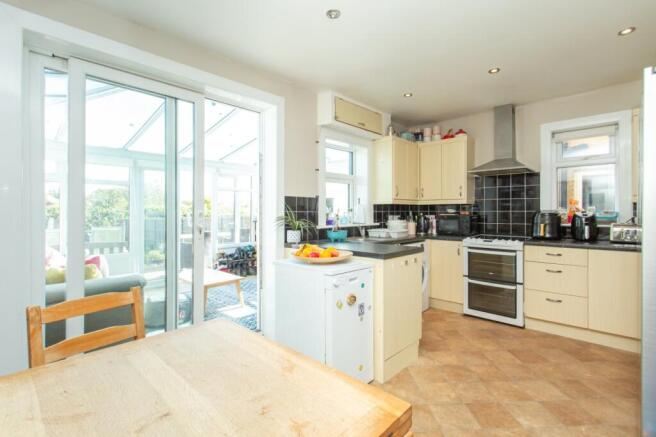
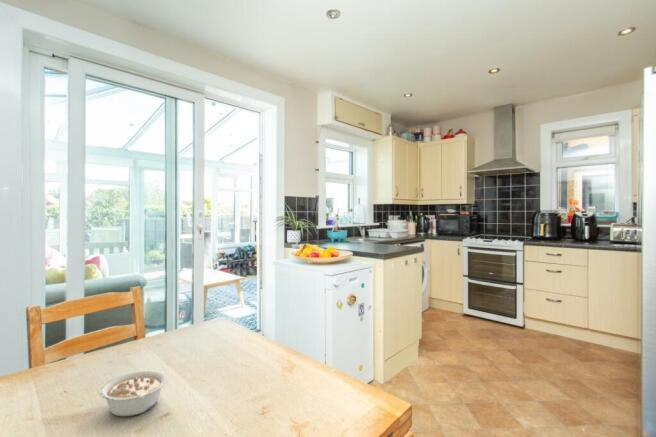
+ legume [98,370,168,417]
